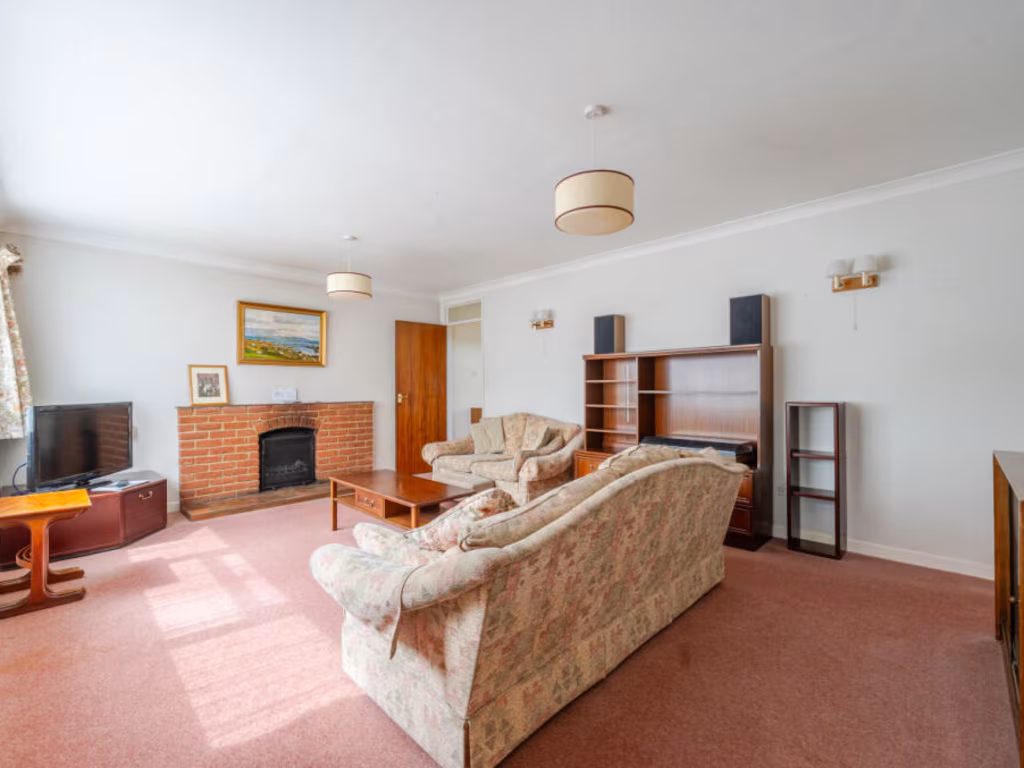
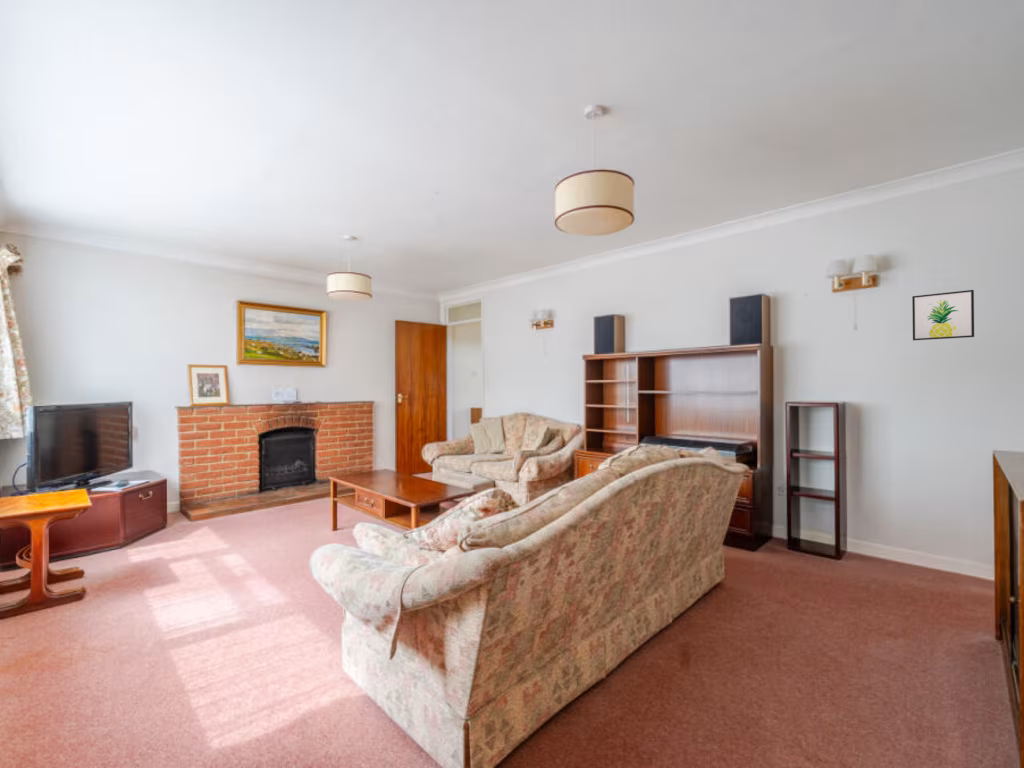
+ wall art [911,289,975,341]
